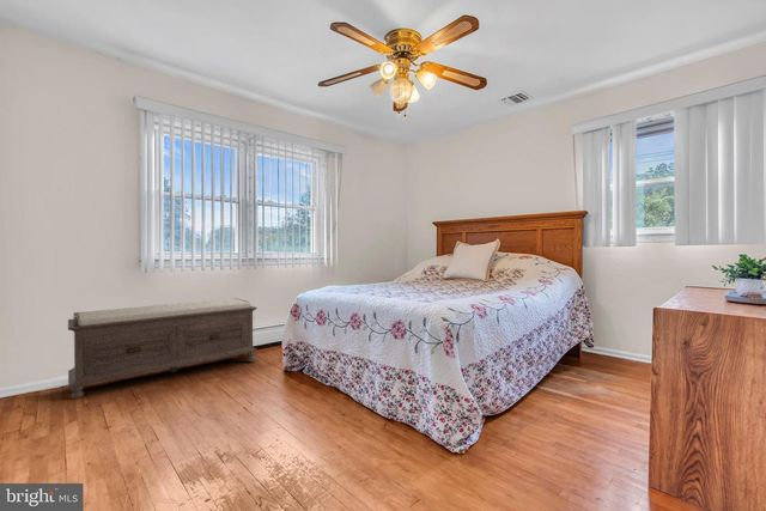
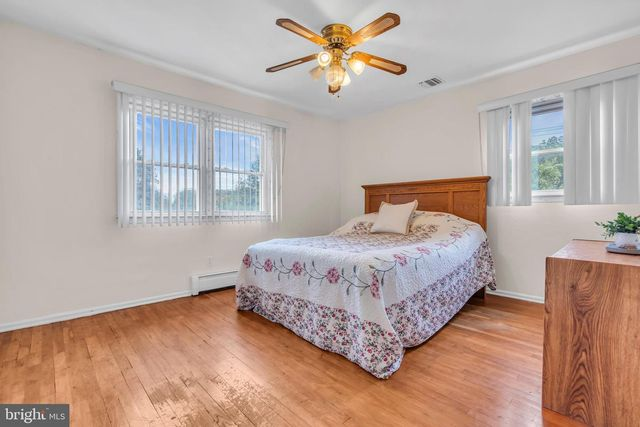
- bench [67,298,259,401]
